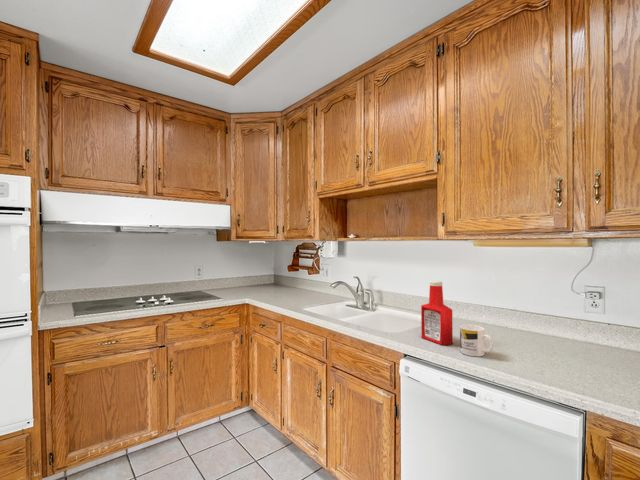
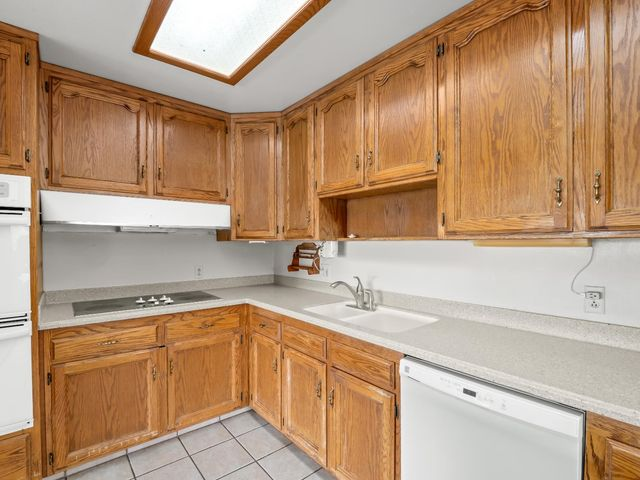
- mug [459,324,495,357]
- soap bottle [420,280,454,346]
